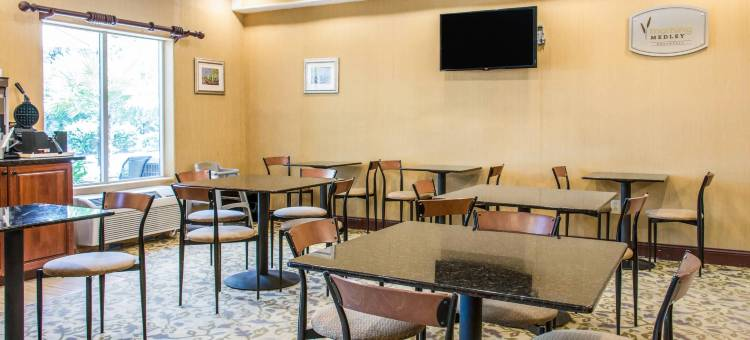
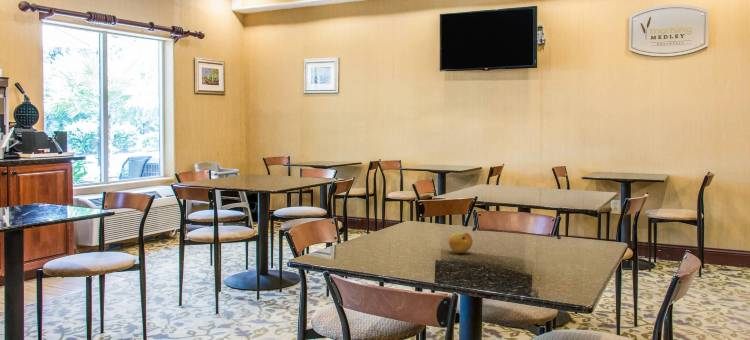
+ fruit [448,231,474,254]
